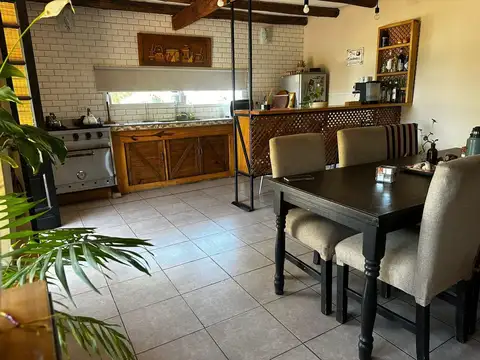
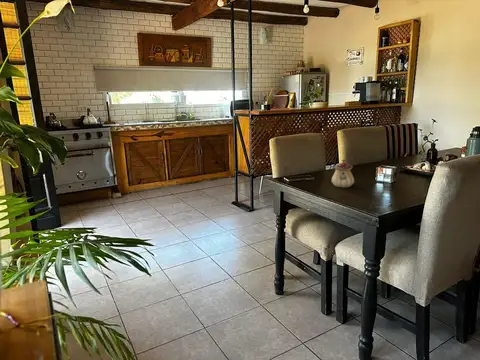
+ teapot [331,158,355,188]
